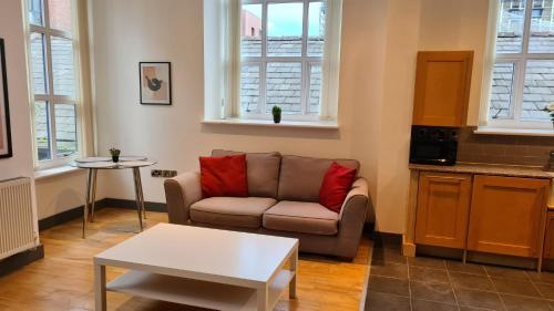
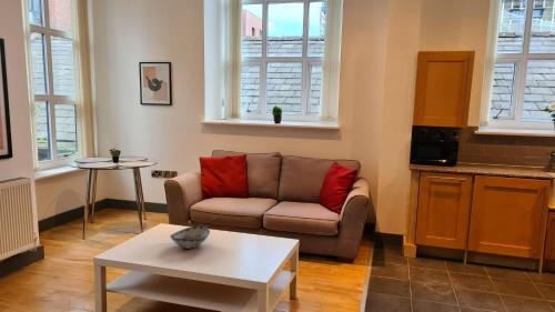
+ decorative bowl [169,224,211,250]
